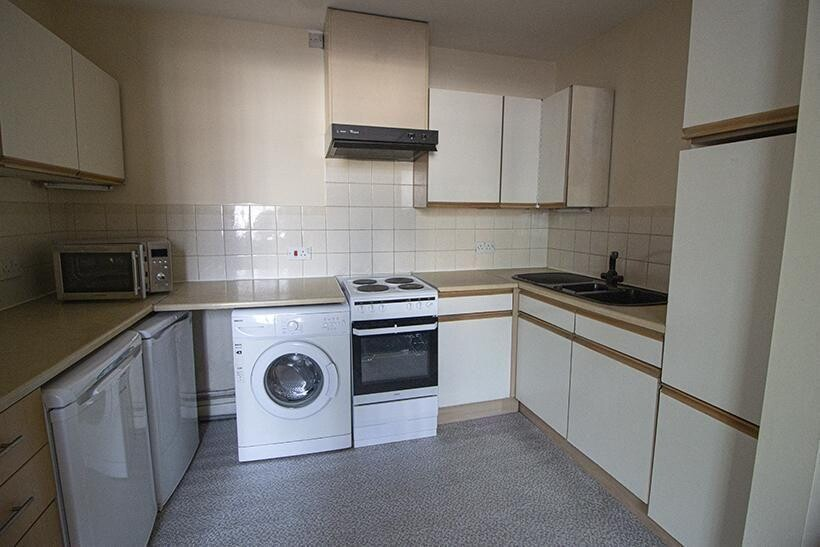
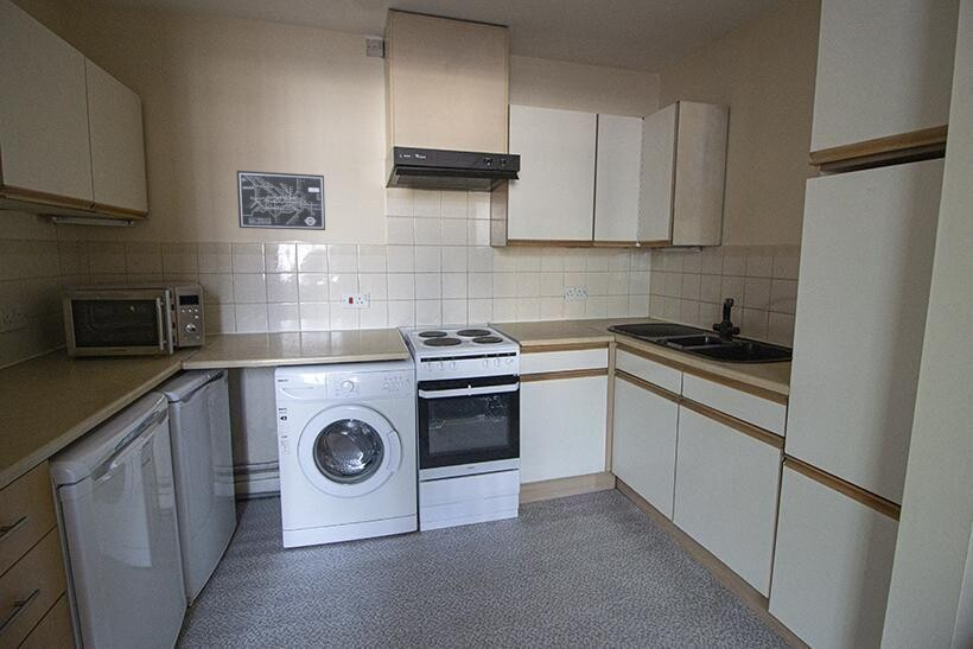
+ wall art [235,170,326,231]
